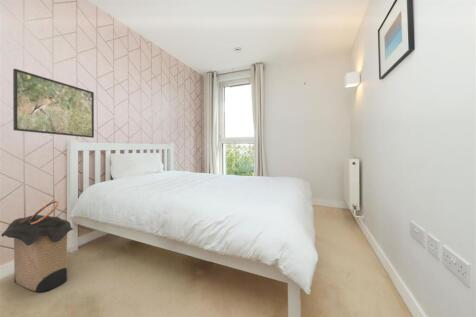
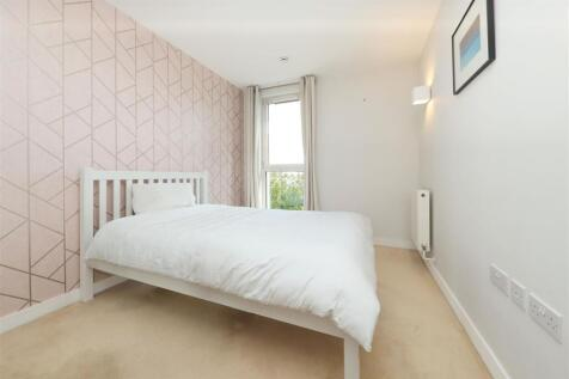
- laundry hamper [0,200,74,293]
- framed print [12,68,95,139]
